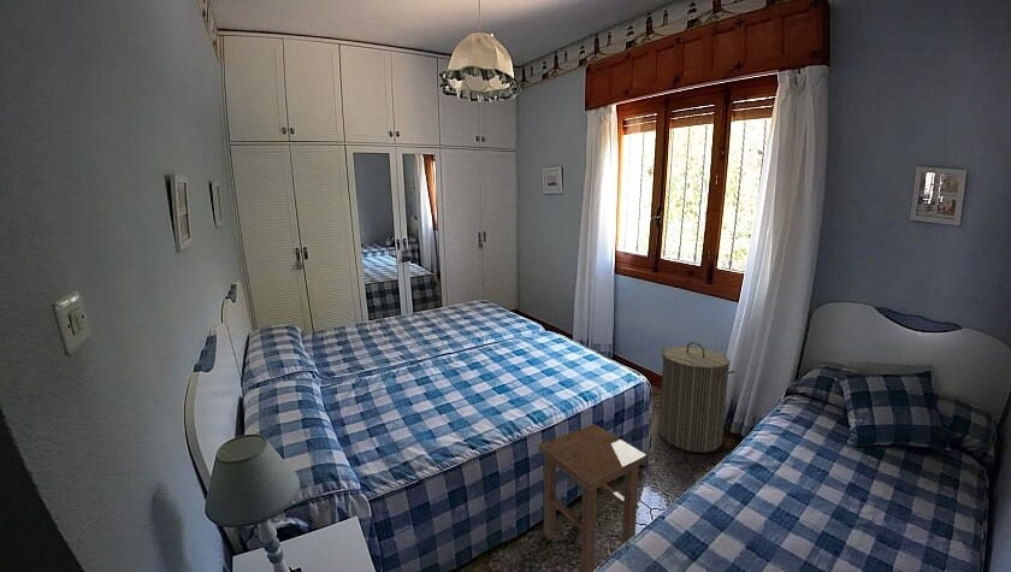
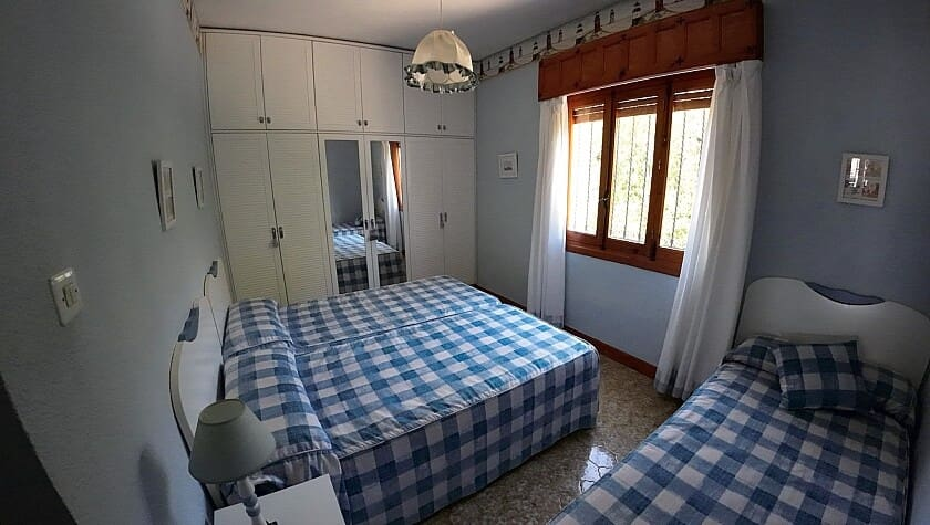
- stool [538,423,648,572]
- laundry hamper [658,341,735,454]
